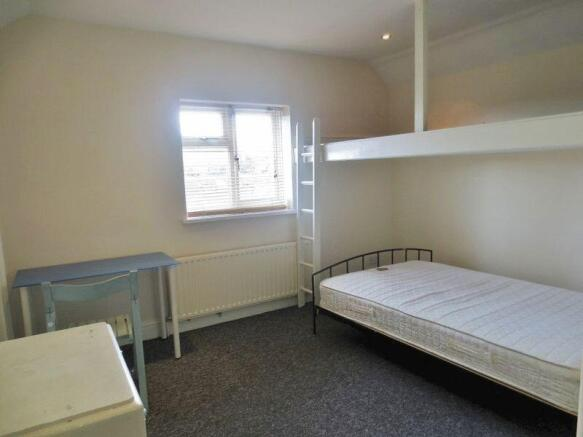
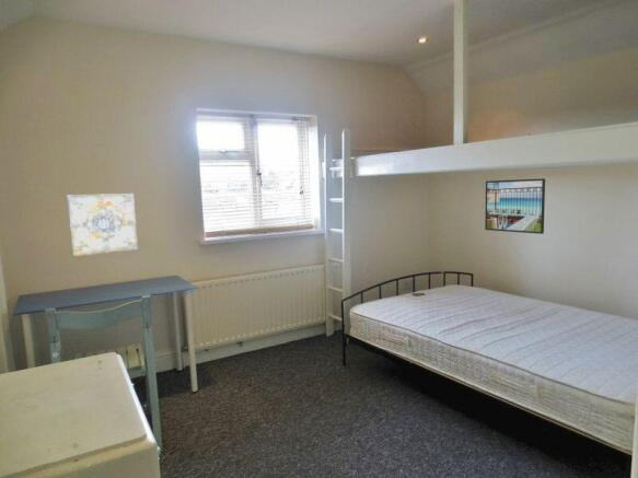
+ wall art [66,193,139,257]
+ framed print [484,177,546,235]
